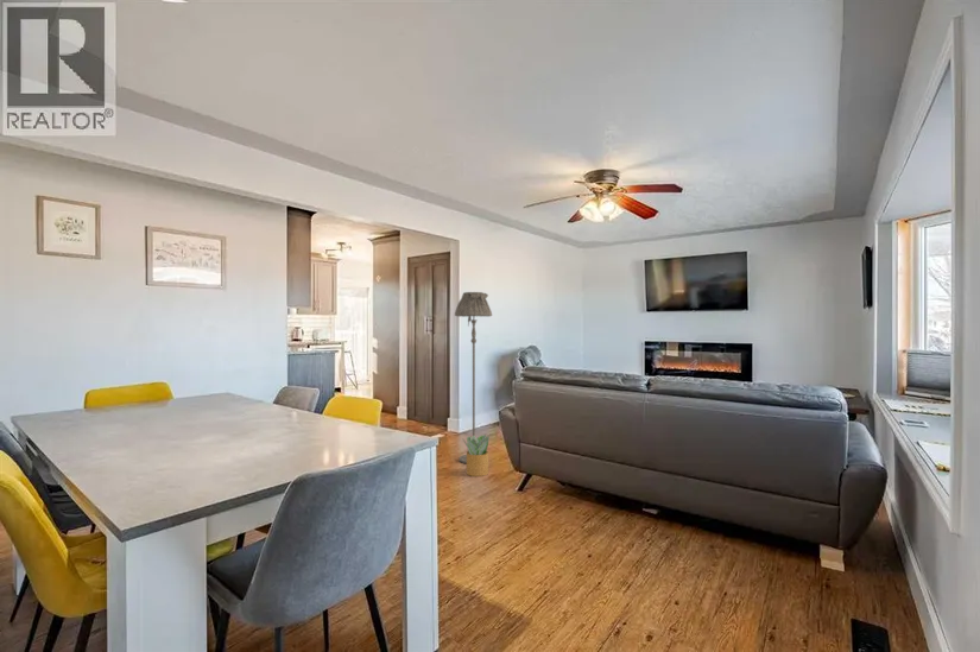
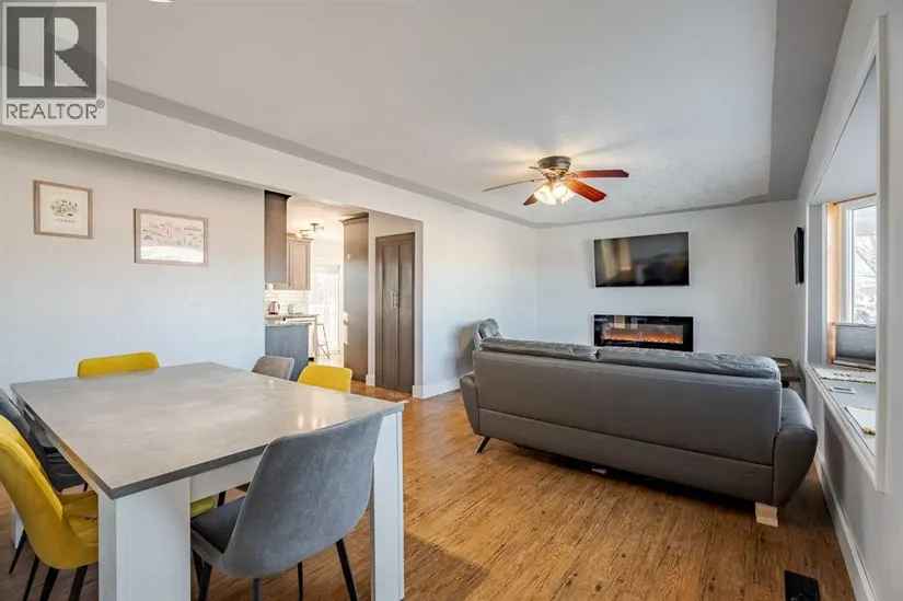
- potted plant [461,433,491,477]
- floor lamp [454,291,493,464]
